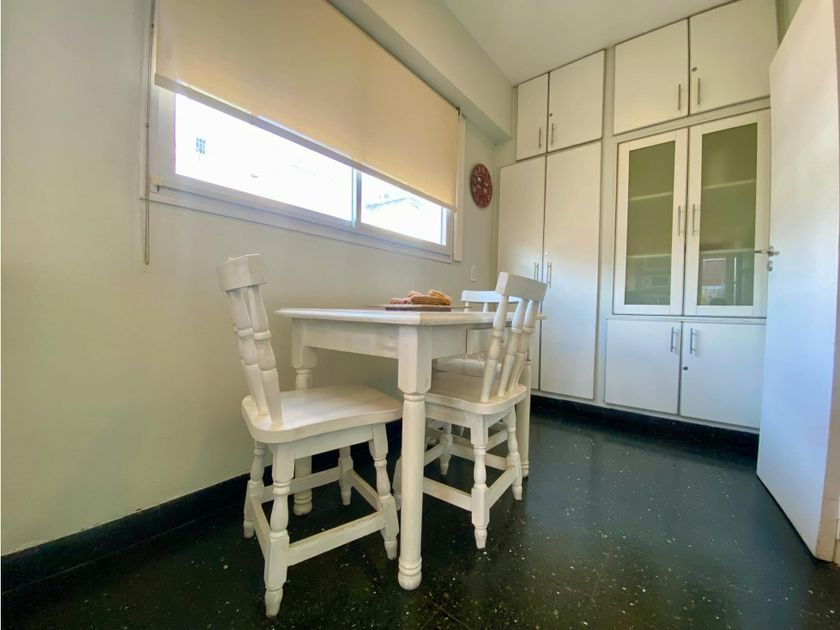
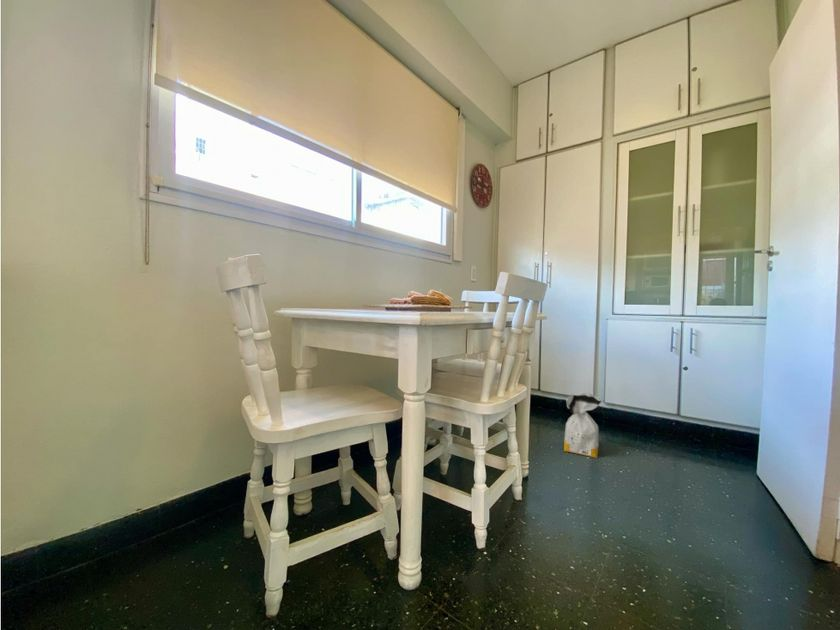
+ bag [563,392,602,459]
